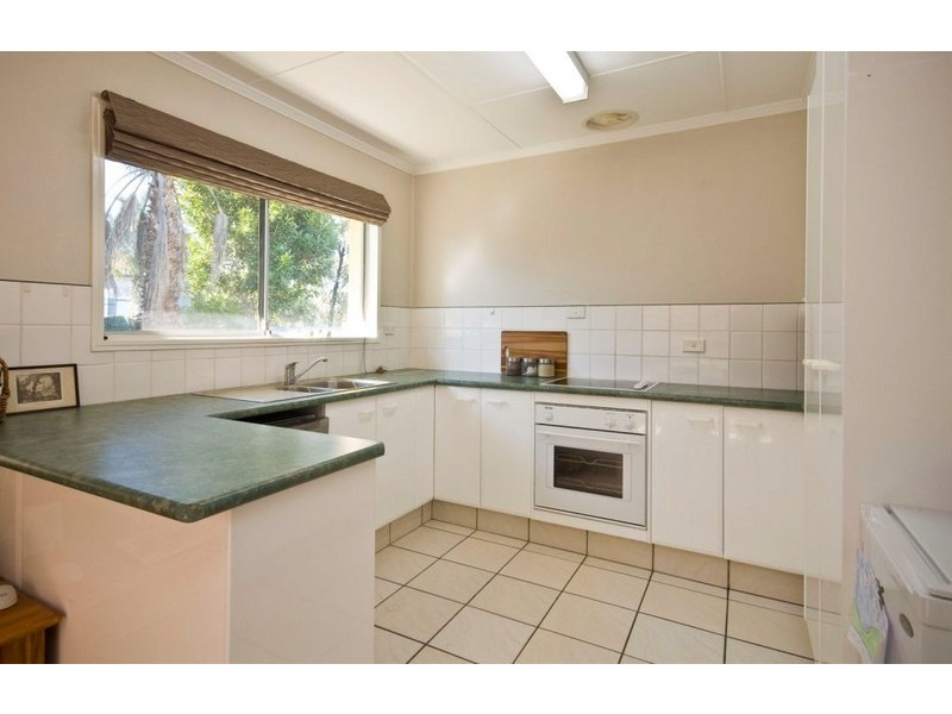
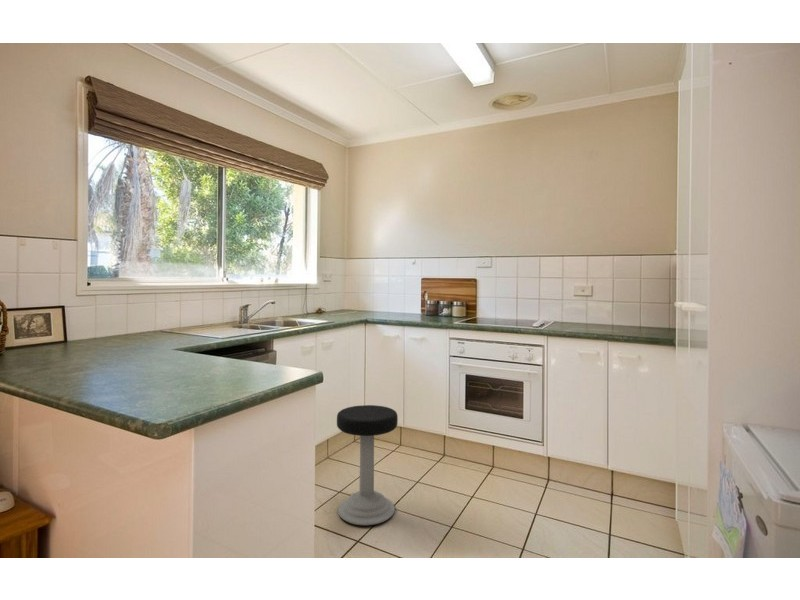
+ stool [336,404,399,526]
